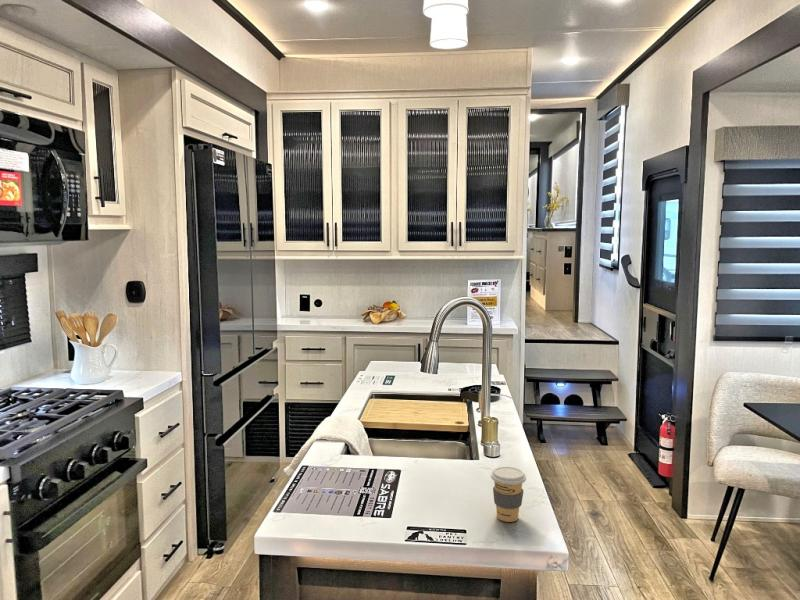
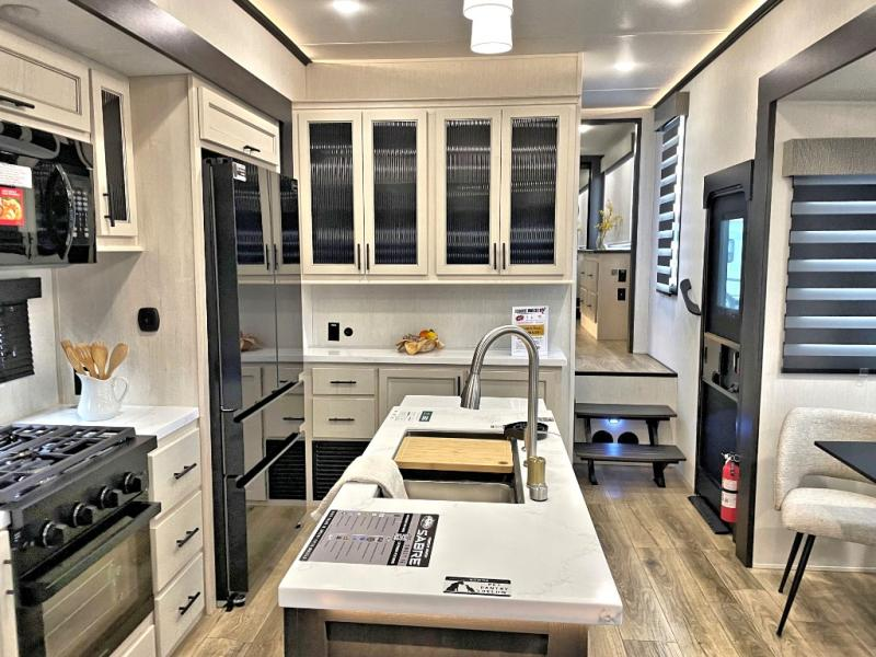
- coffee cup [490,466,527,523]
